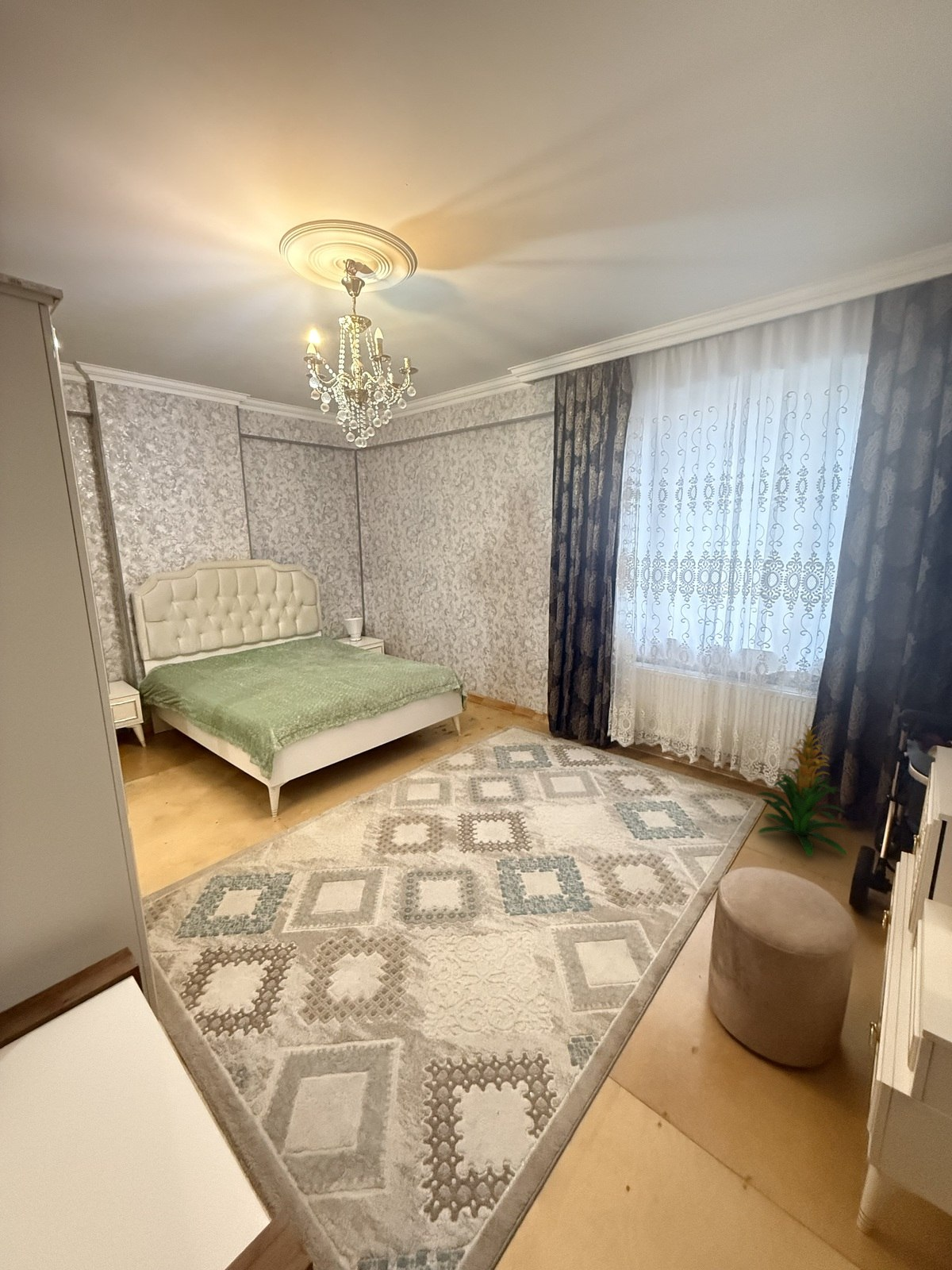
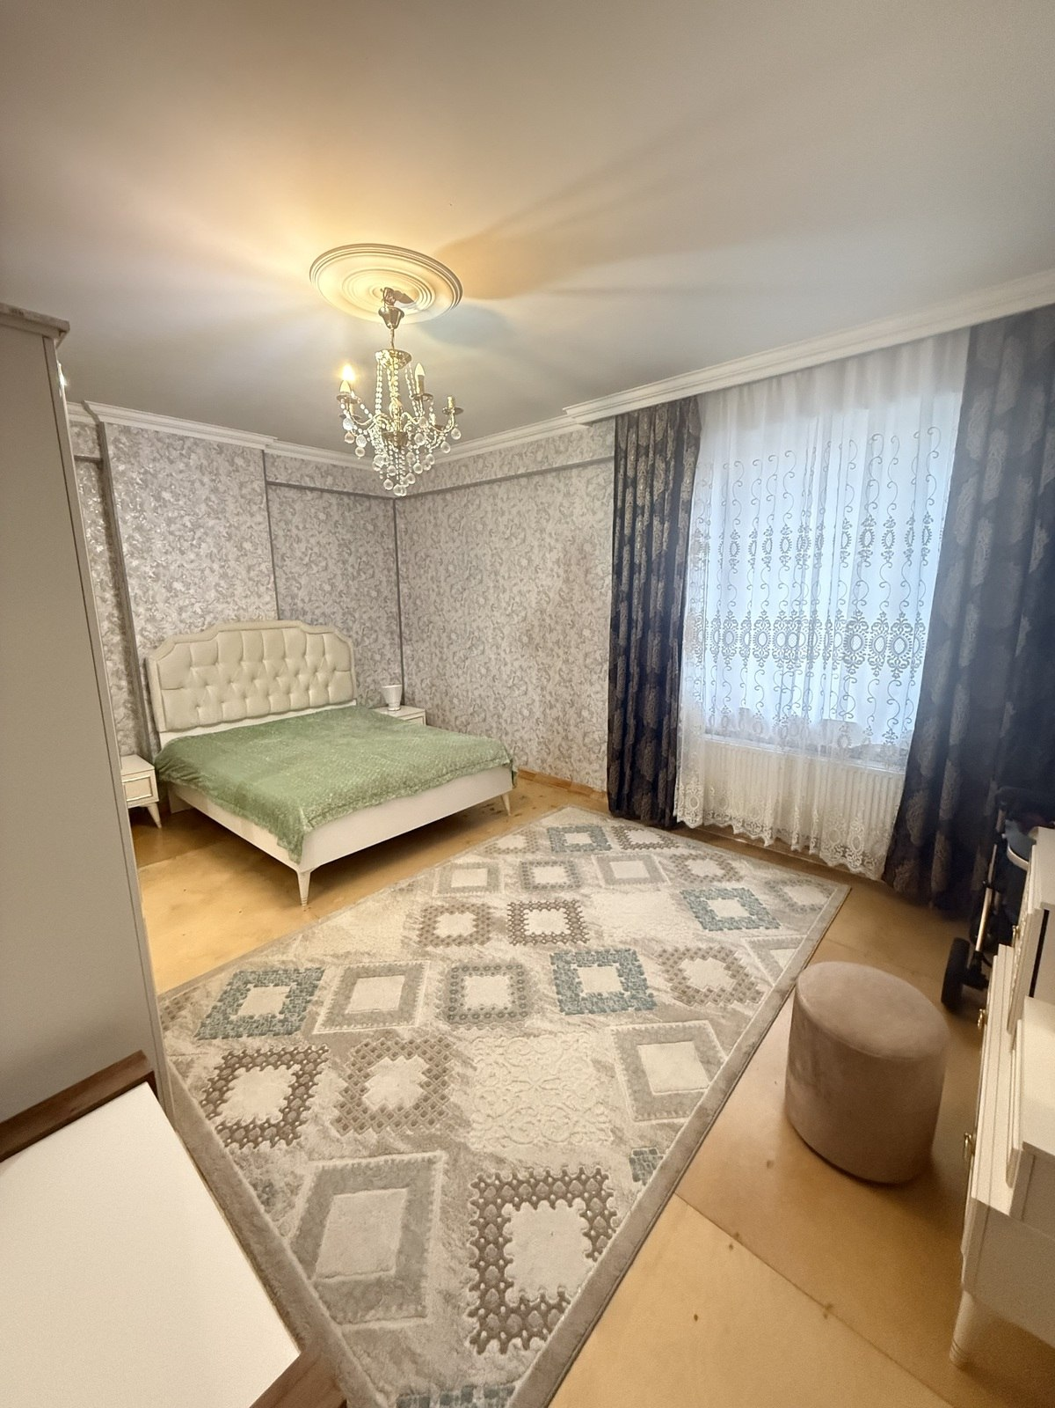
- indoor plant [756,723,849,857]
